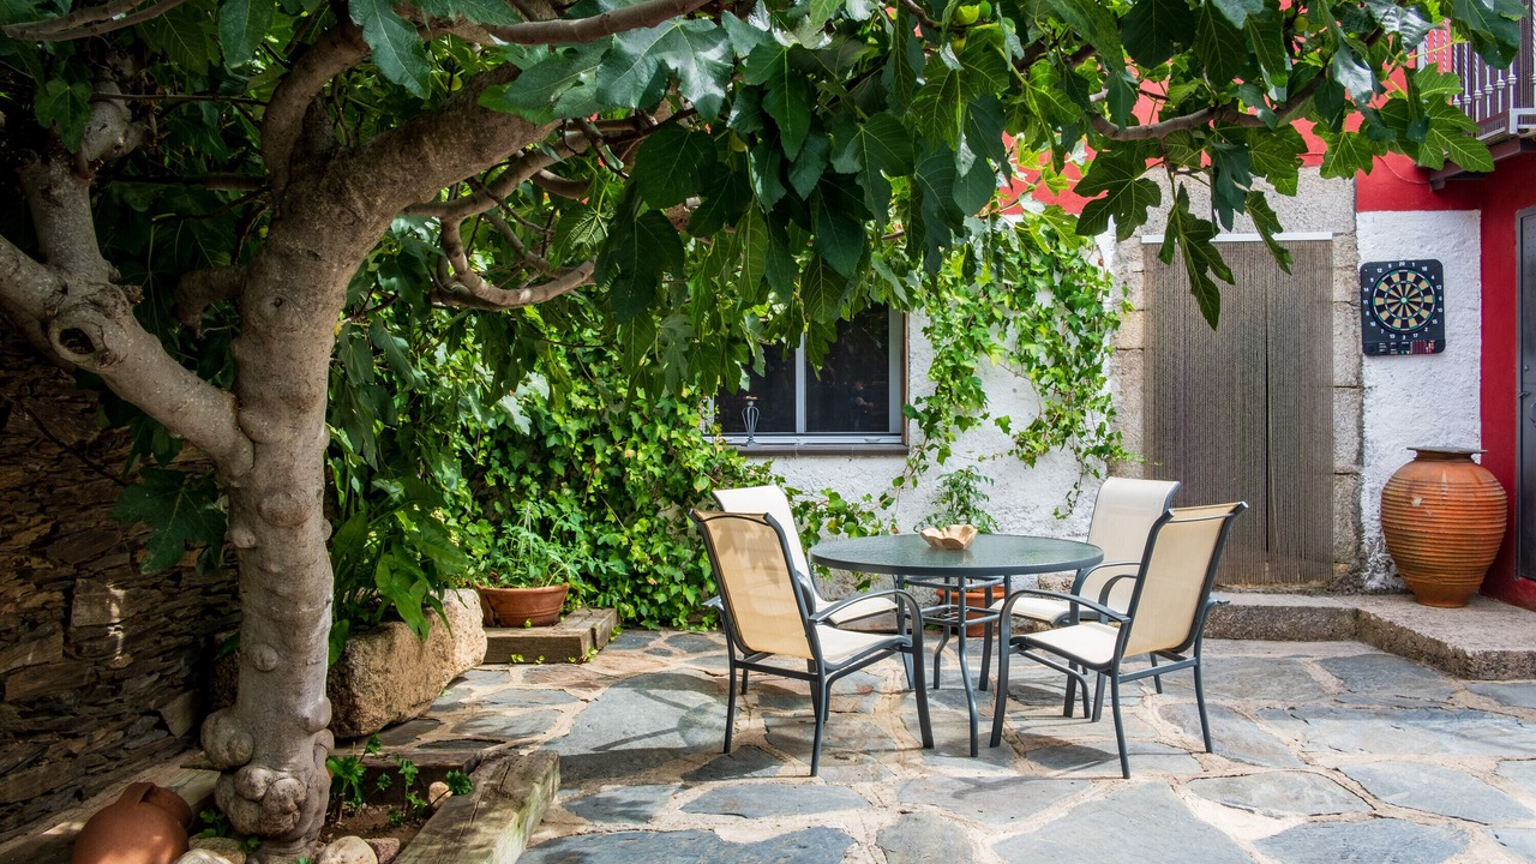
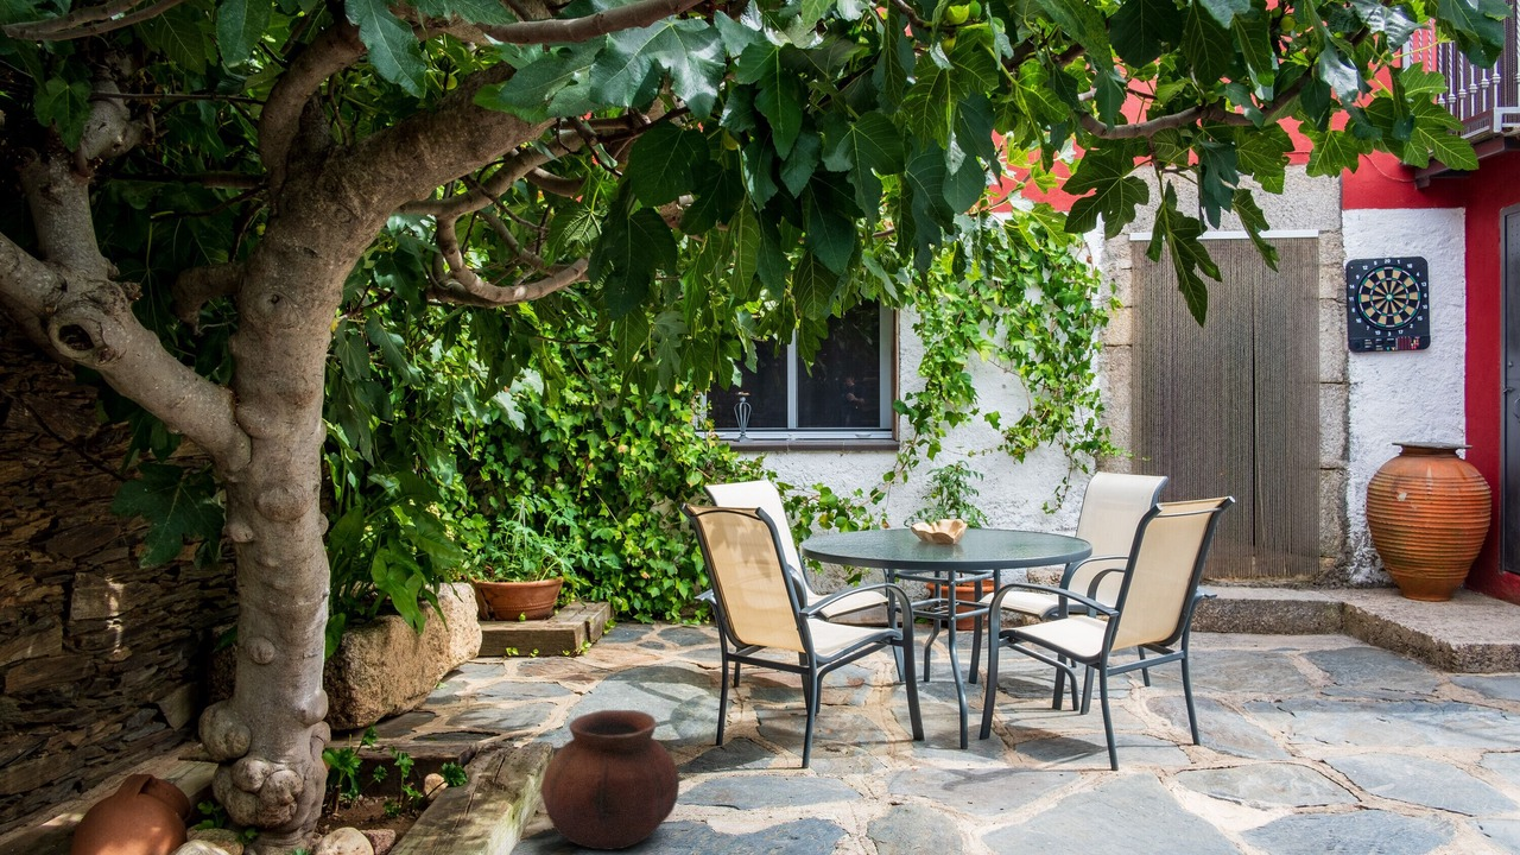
+ clay pot [539,709,680,851]
